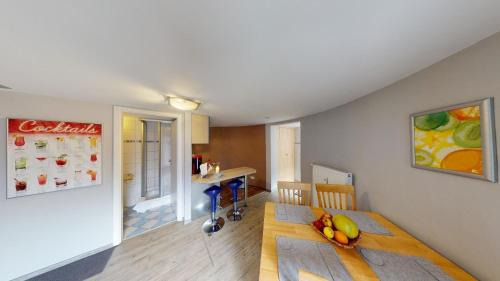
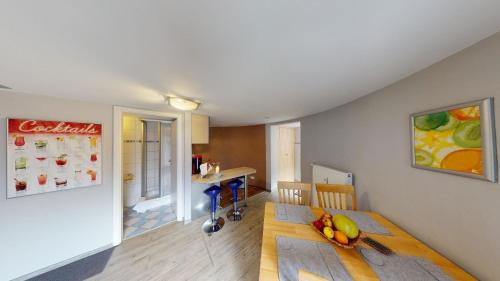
+ cell phone [360,235,393,255]
